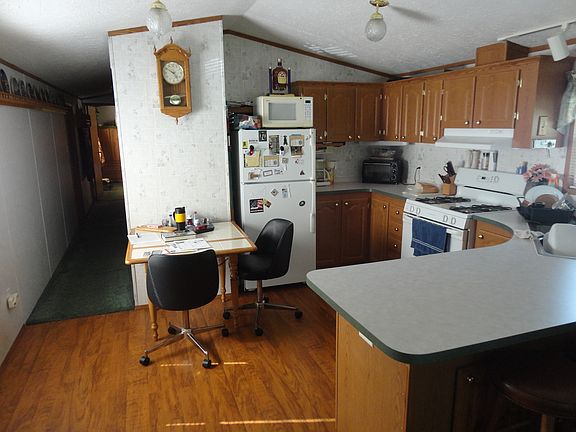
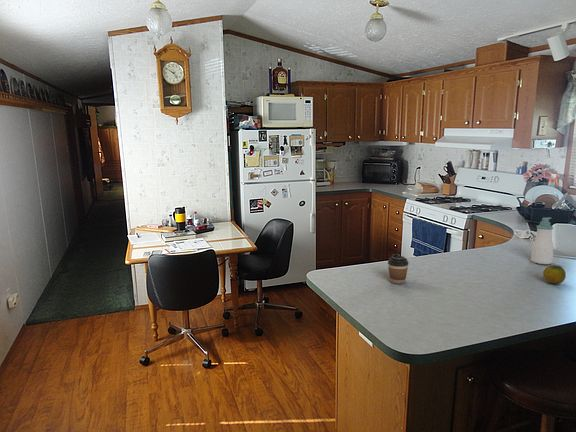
+ soap bottle [530,216,555,265]
+ fruit [542,264,567,285]
+ coffee cup [387,253,410,285]
